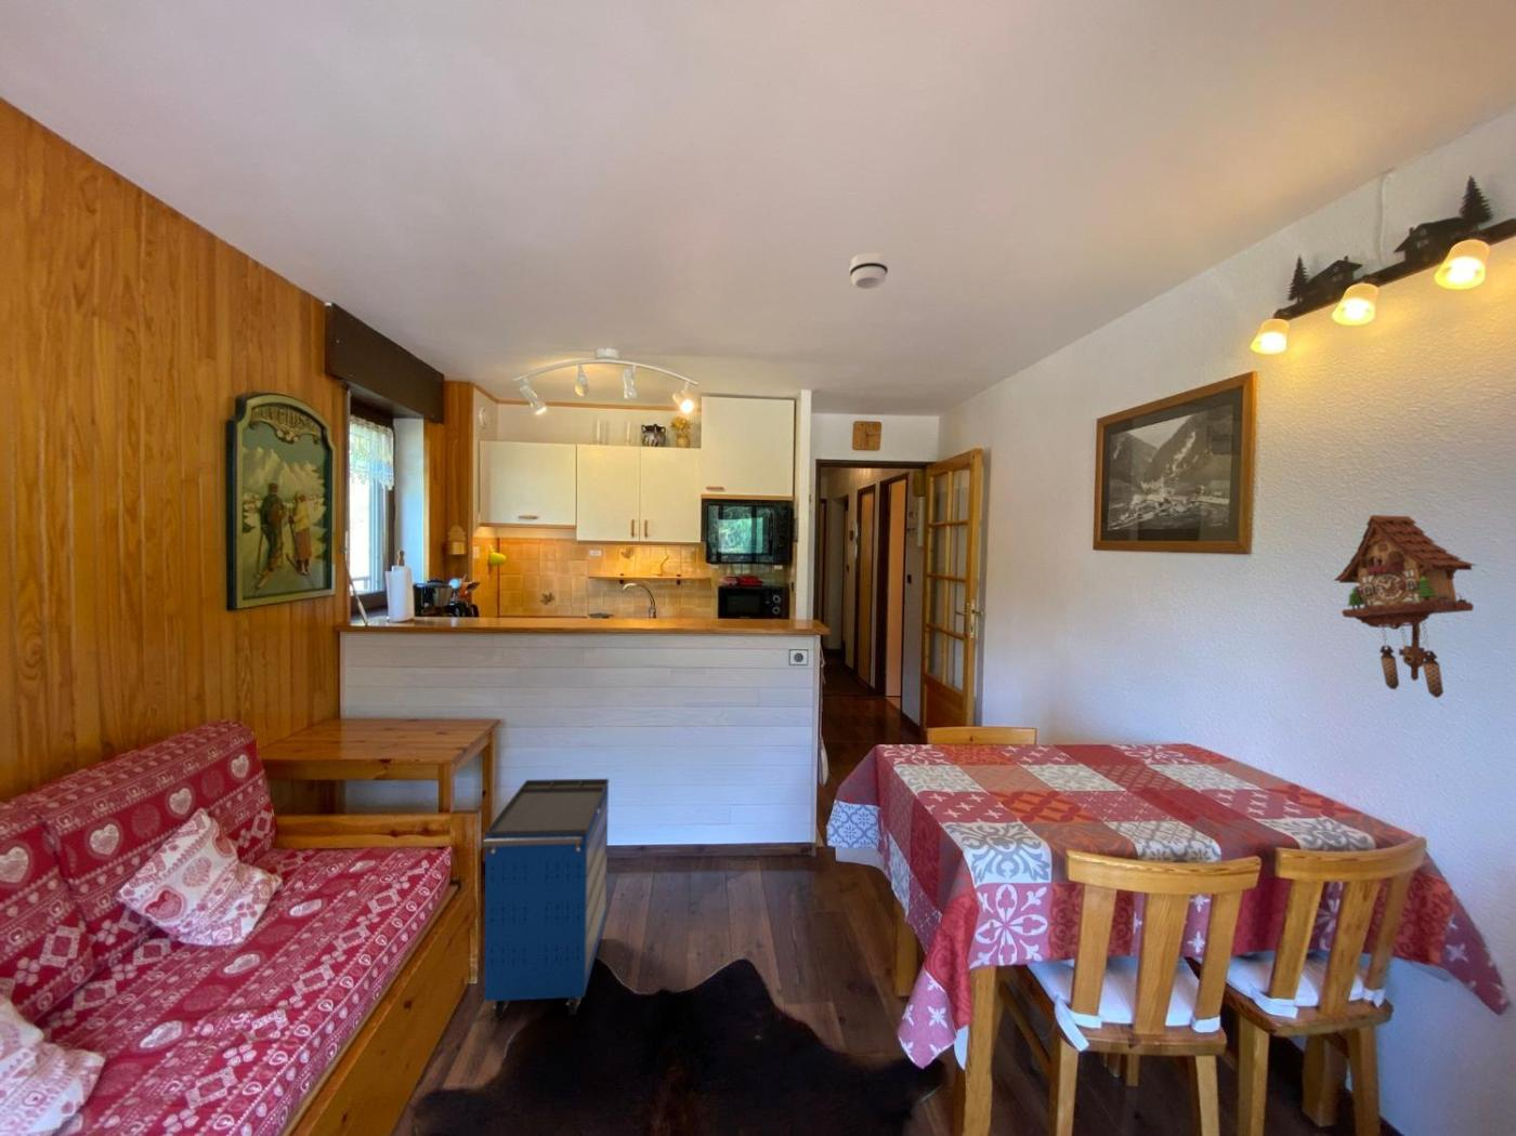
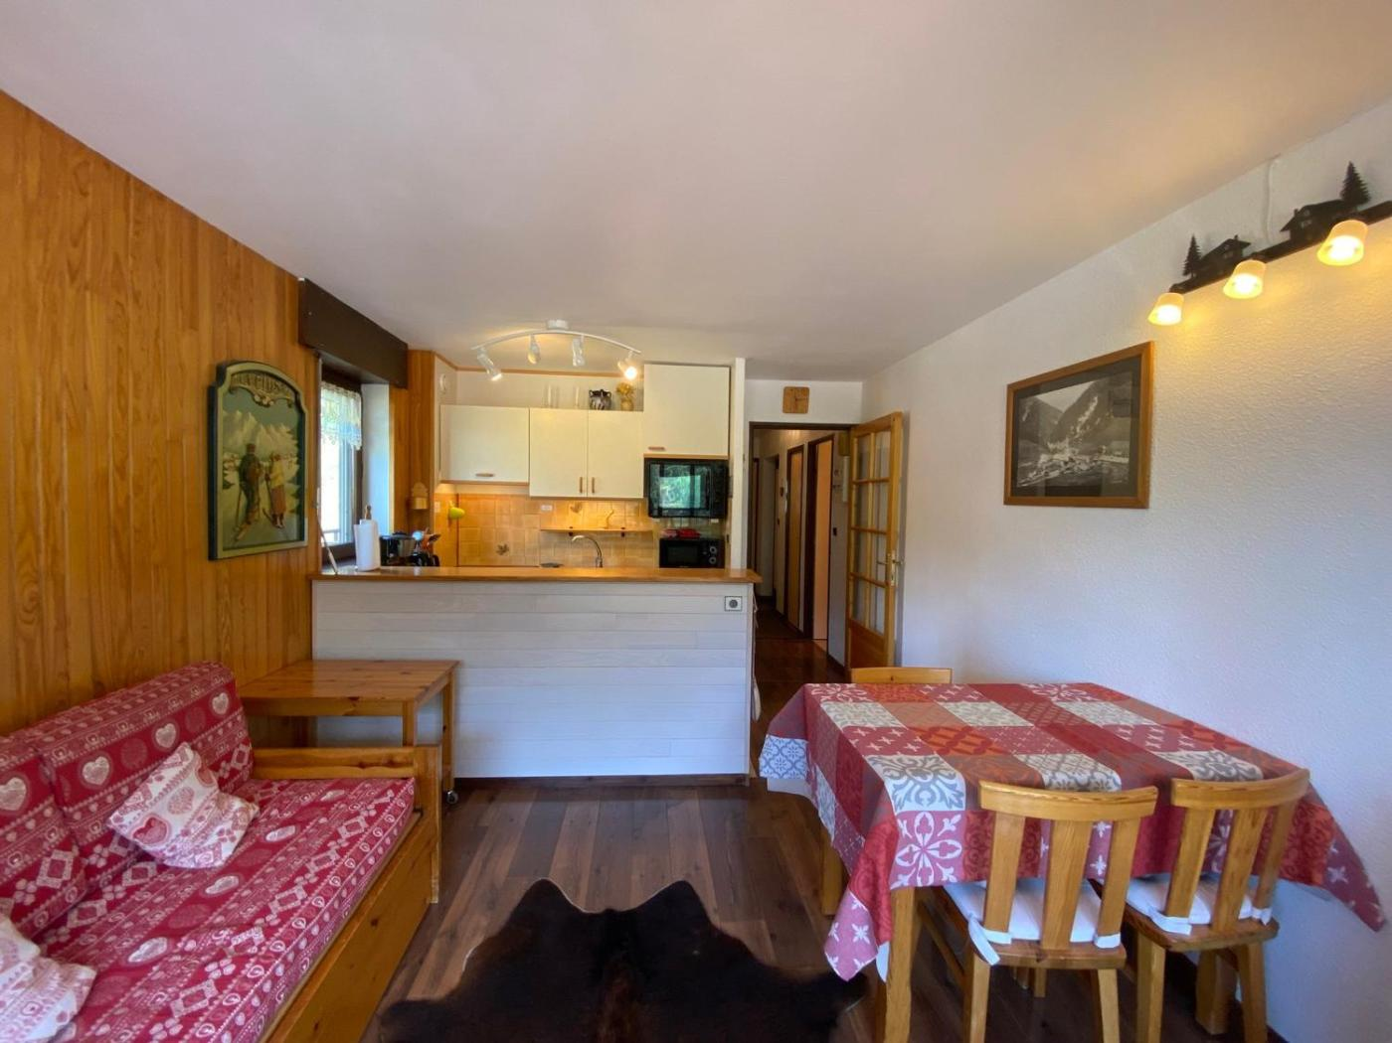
- cabinet [481,778,610,1020]
- smoke detector [848,252,889,290]
- cuckoo clock [1332,514,1479,699]
